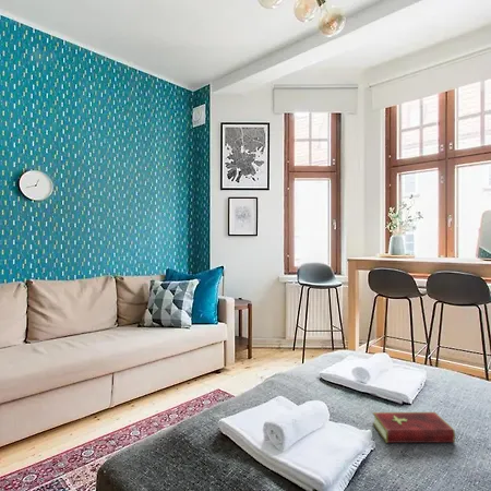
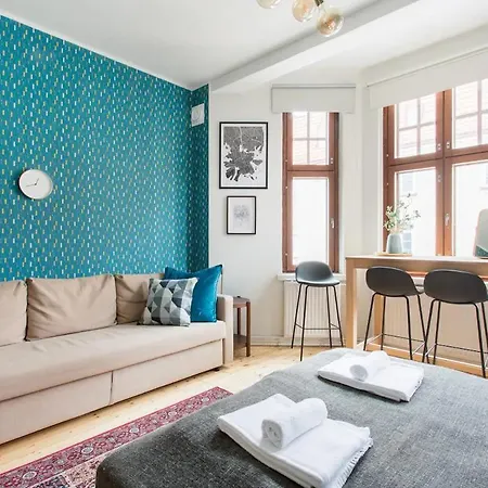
- hardcover book [372,411,456,444]
